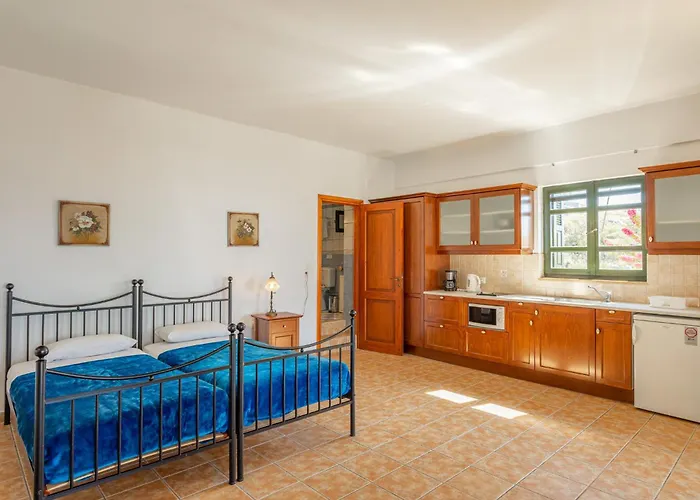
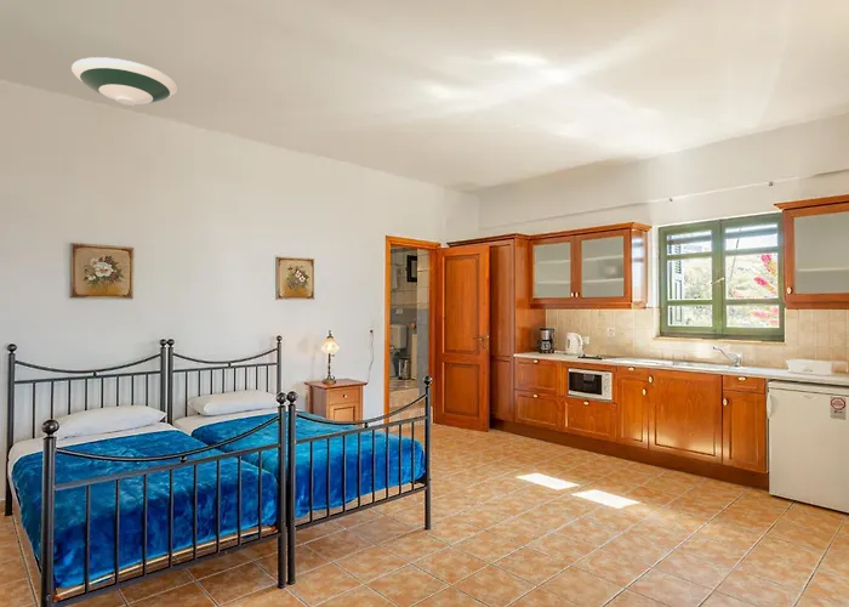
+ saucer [70,56,178,107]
